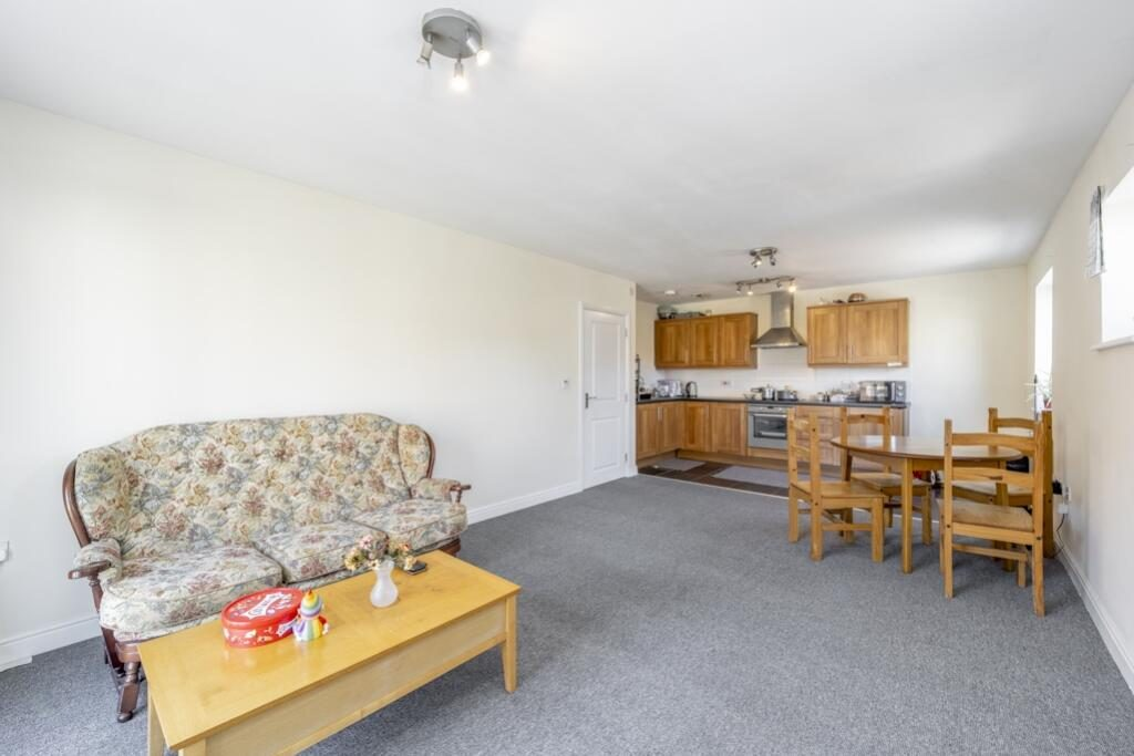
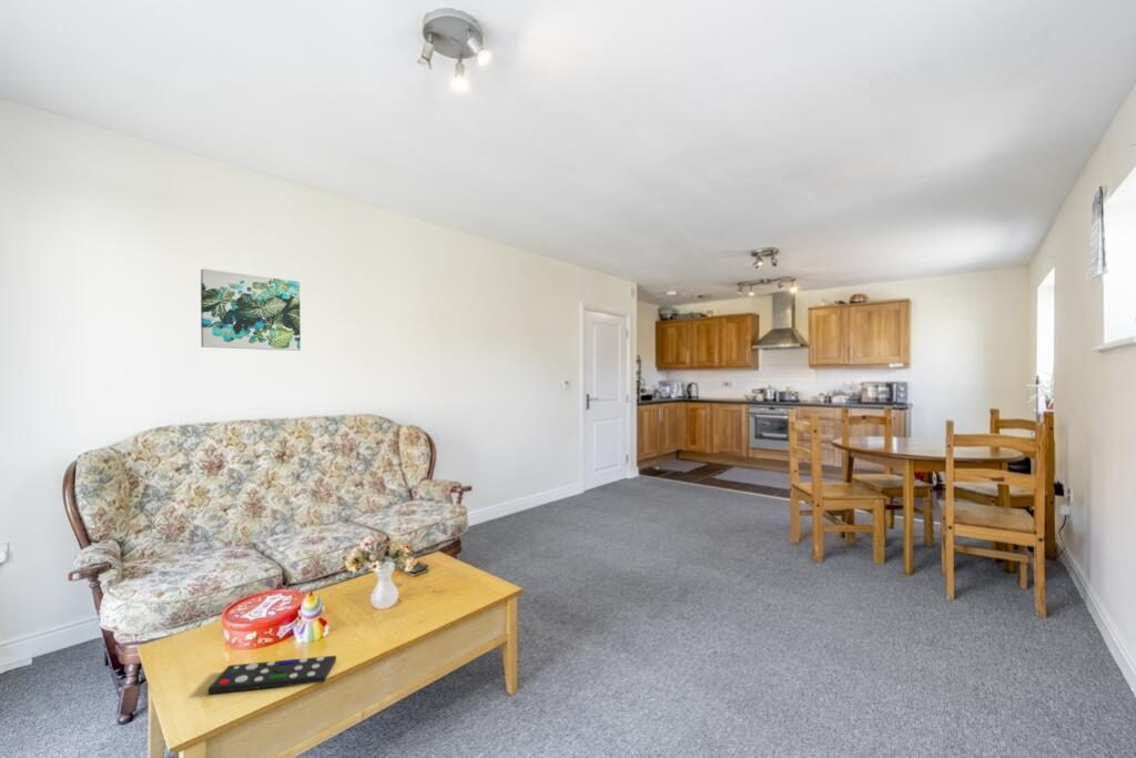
+ wall art [200,267,302,352]
+ remote control [207,655,337,695]
